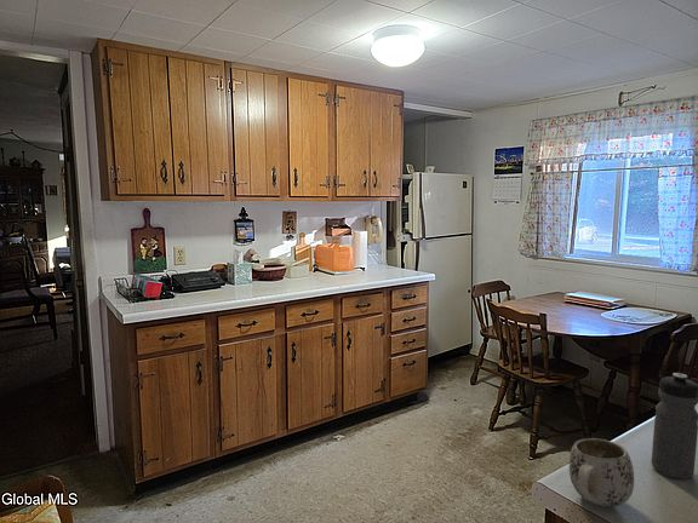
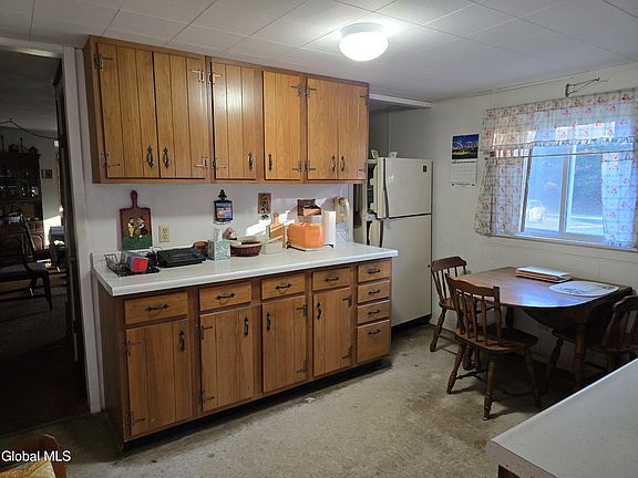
- water bottle [651,372,698,481]
- mug [568,437,635,507]
